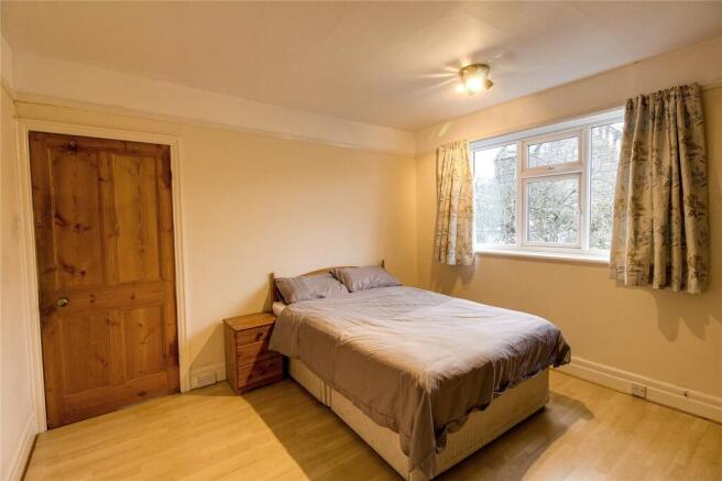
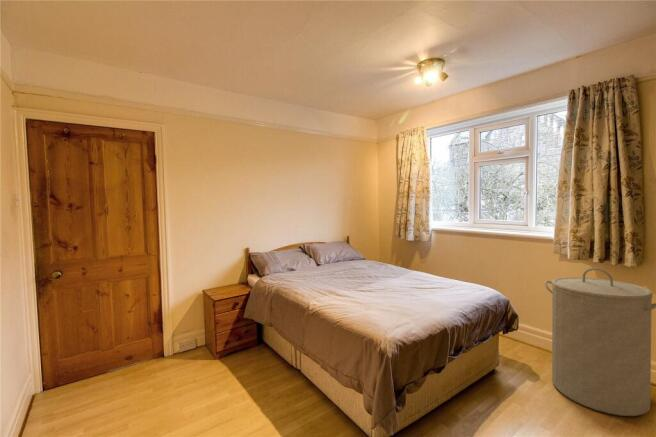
+ laundry hamper [544,267,656,417]
